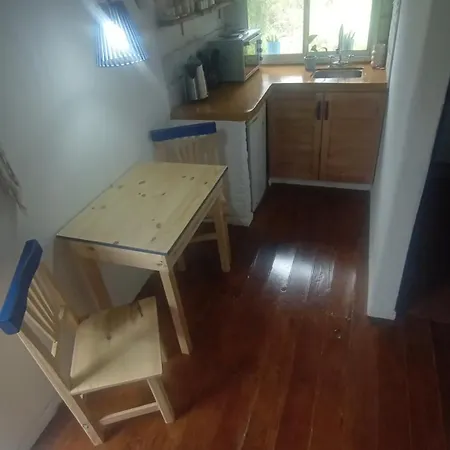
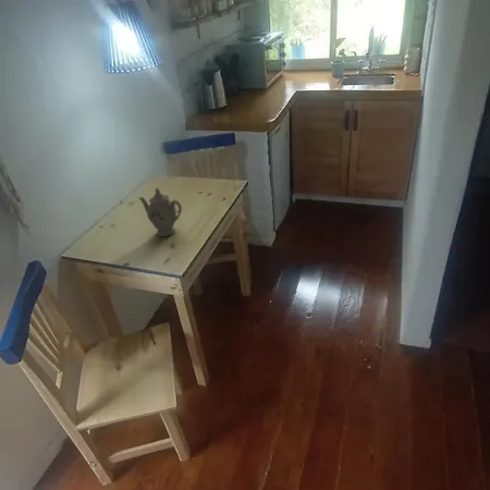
+ chinaware [138,186,183,237]
